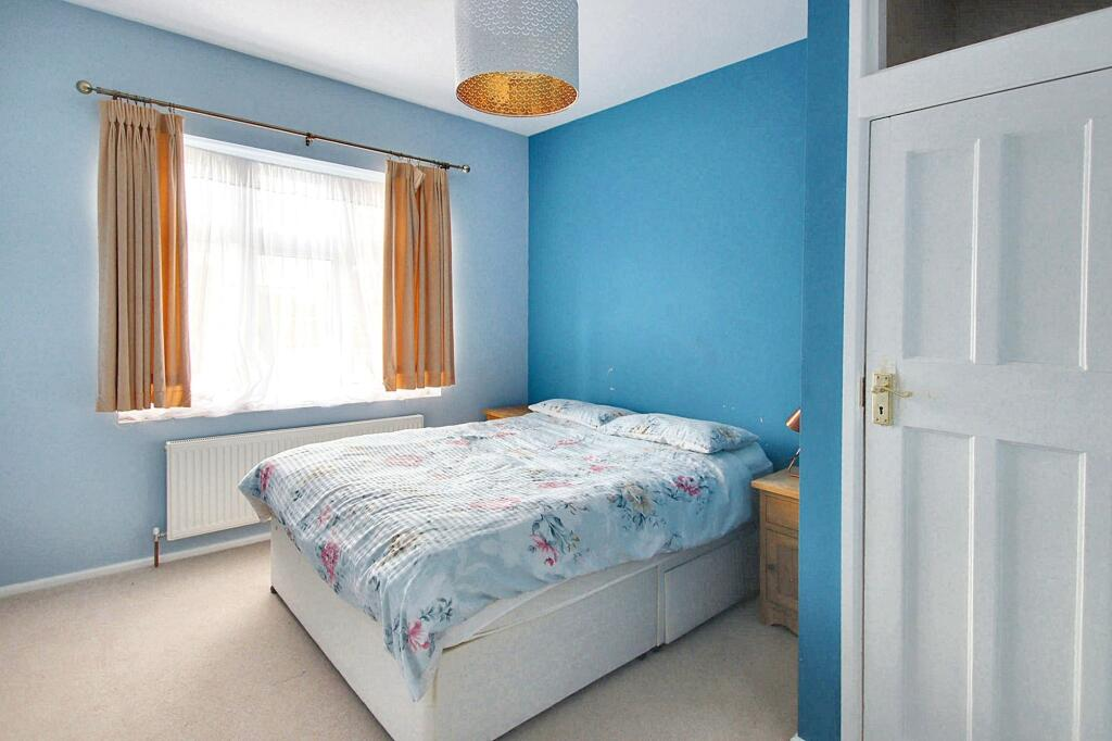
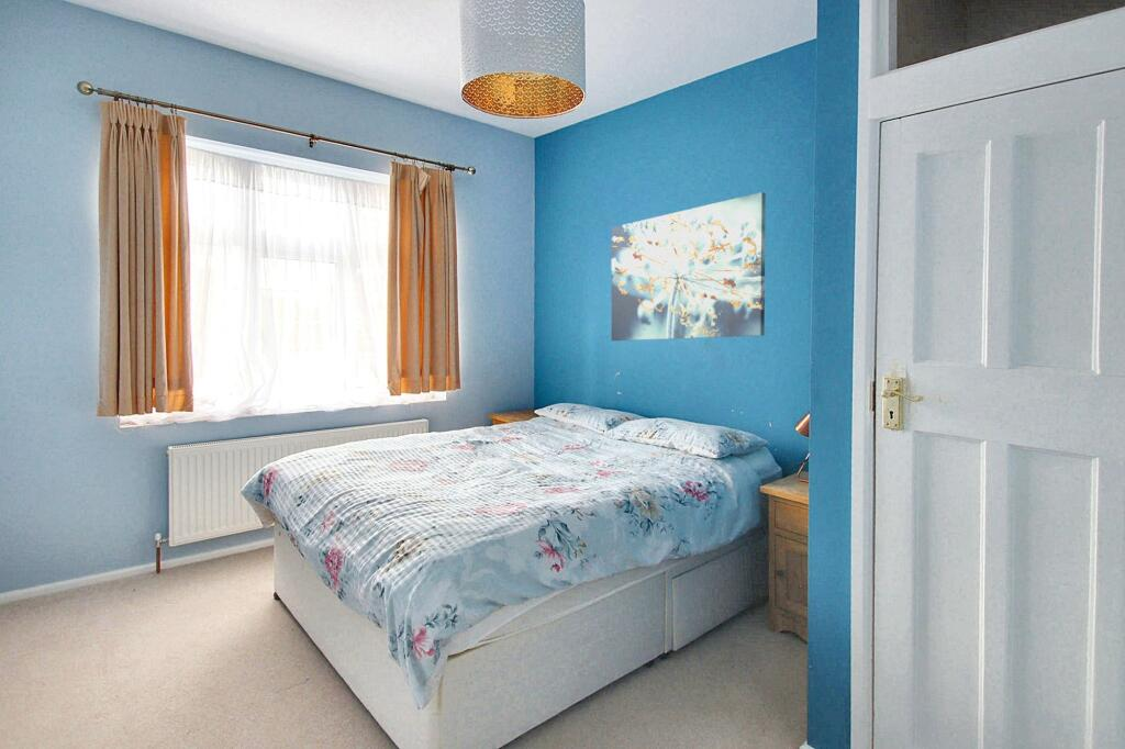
+ wall art [611,191,767,342]
